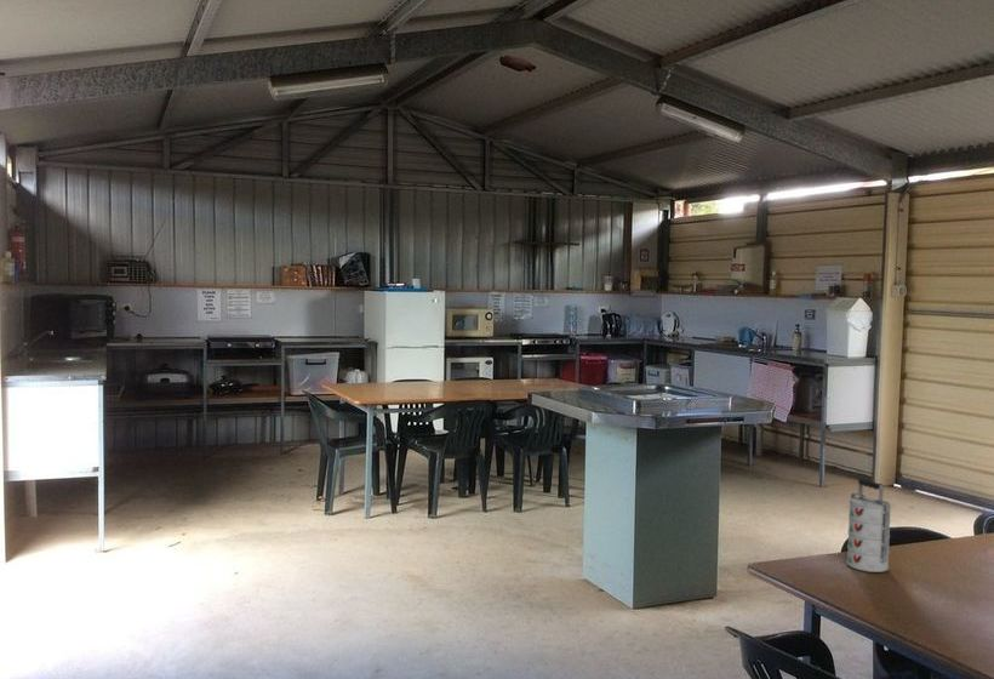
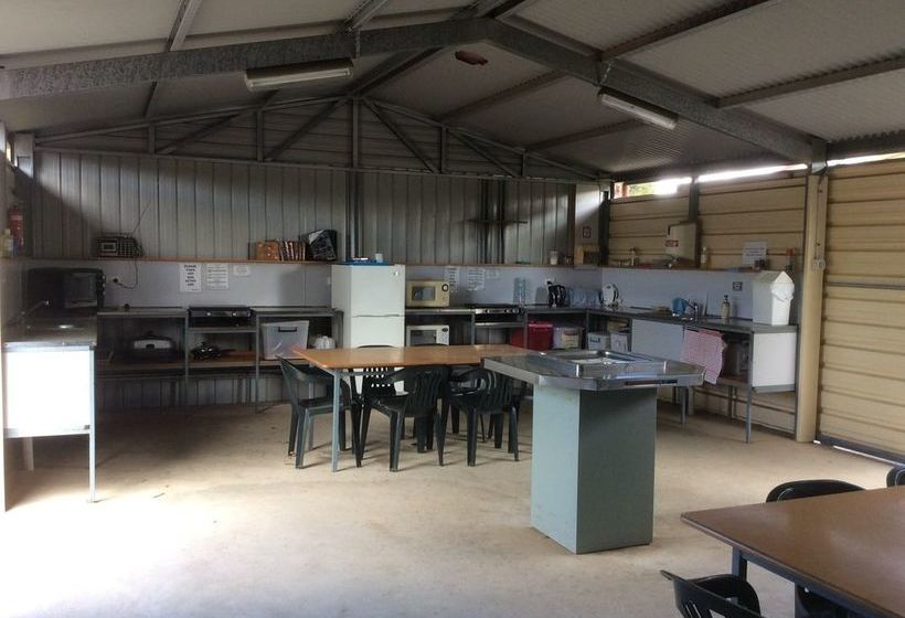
- food container [846,478,892,574]
